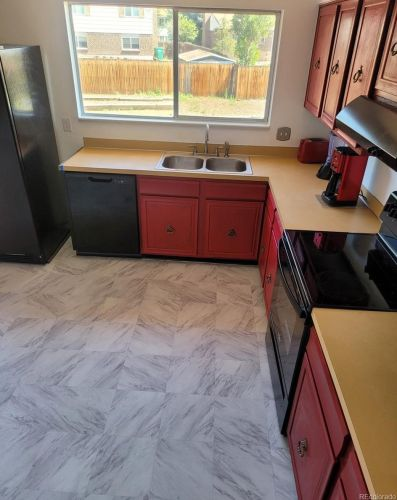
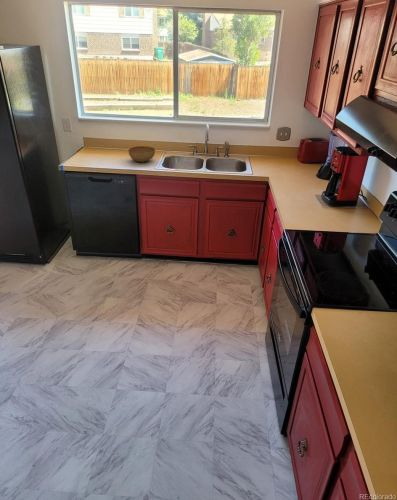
+ bowl [128,145,156,163]
